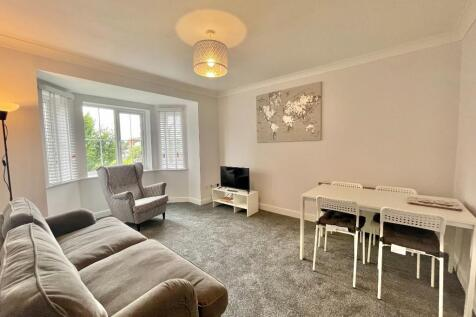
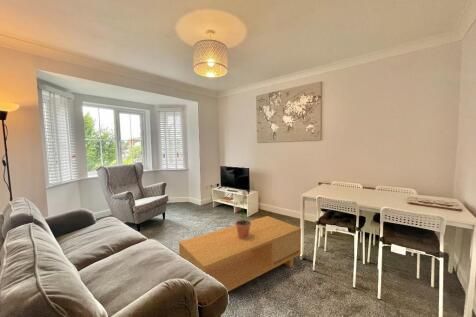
+ potted plant [233,190,251,239]
+ coffee table [178,215,302,292]
